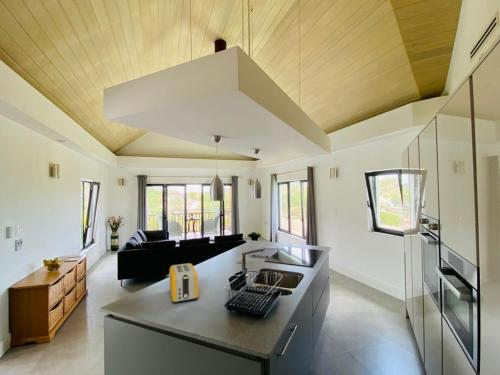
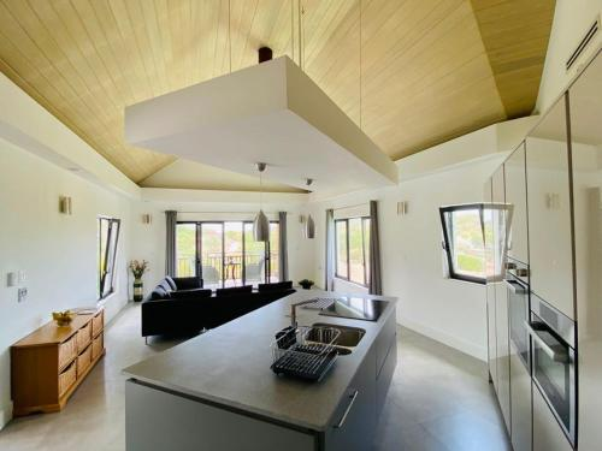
- toaster [169,262,199,305]
